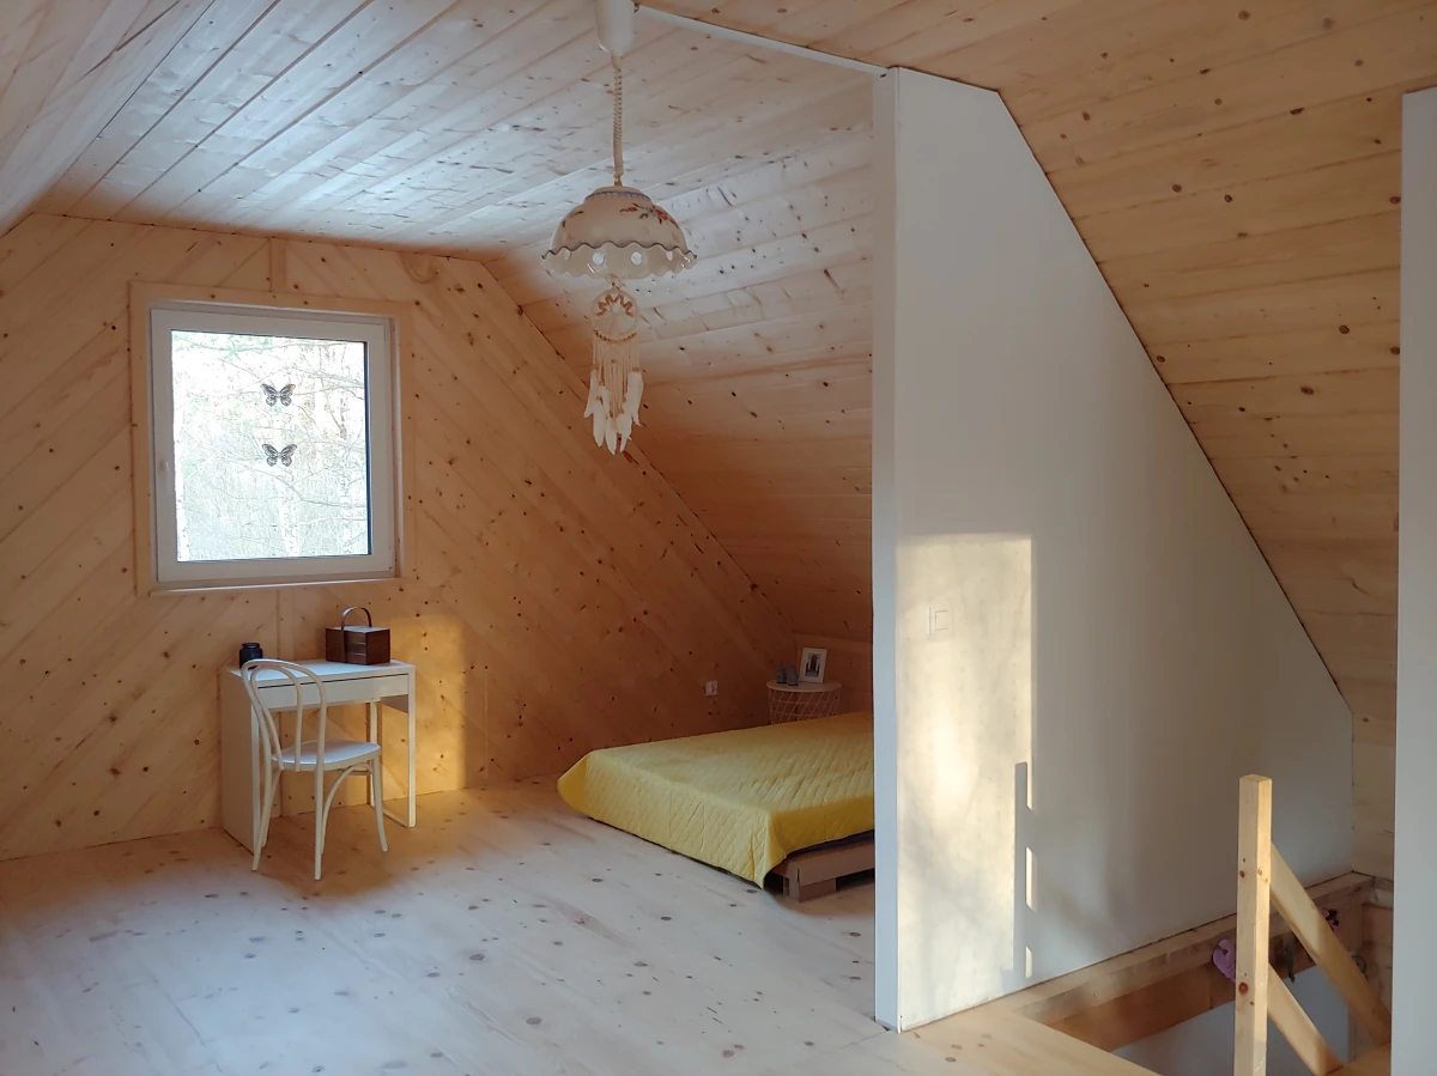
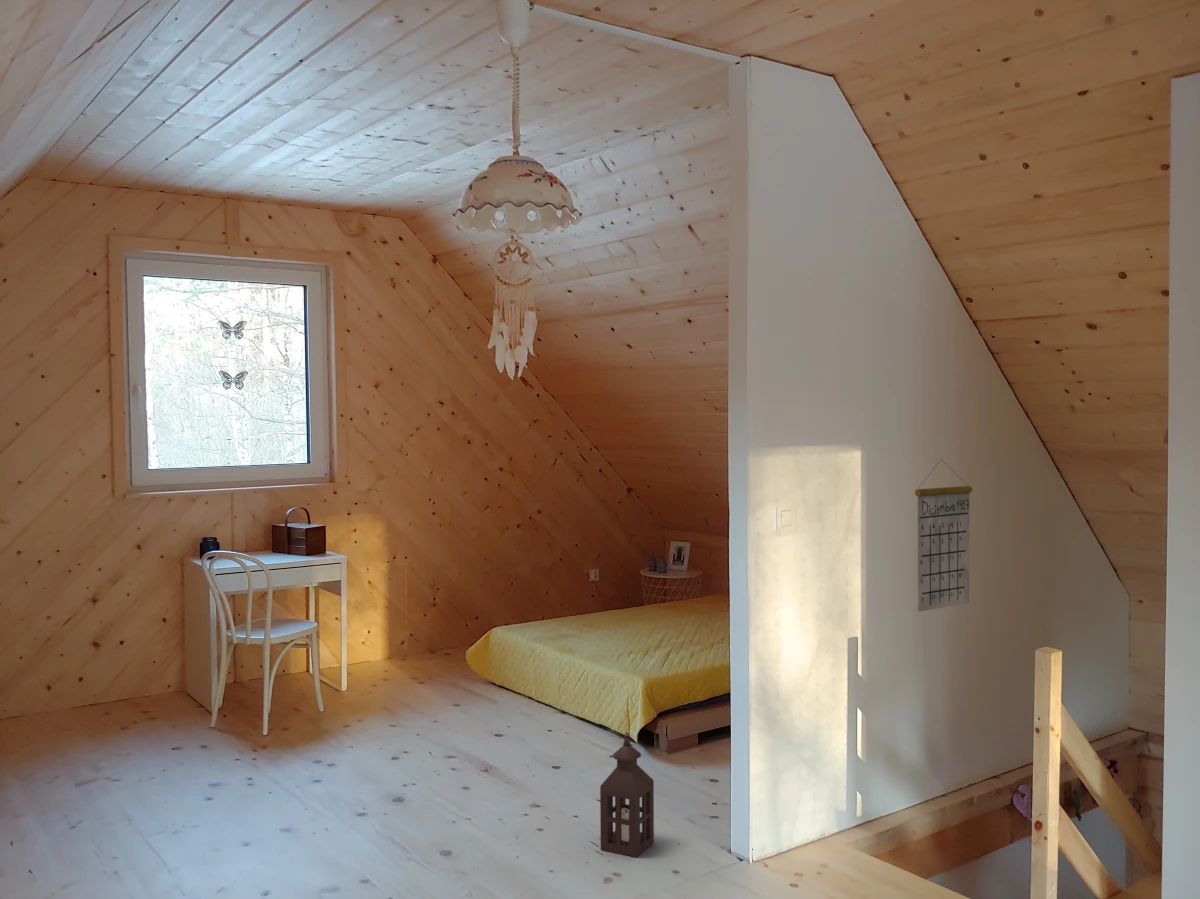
+ lantern [599,732,655,858]
+ calendar [914,458,973,613]
